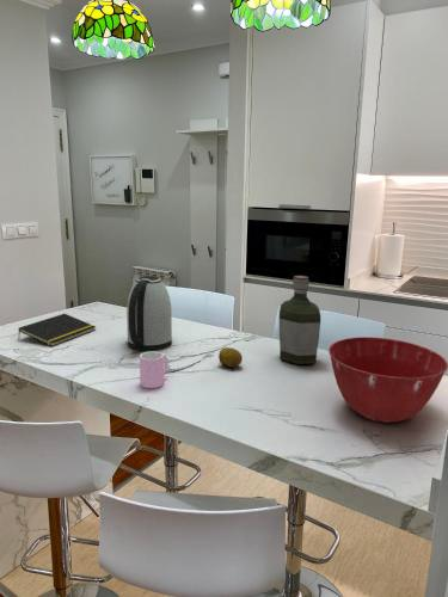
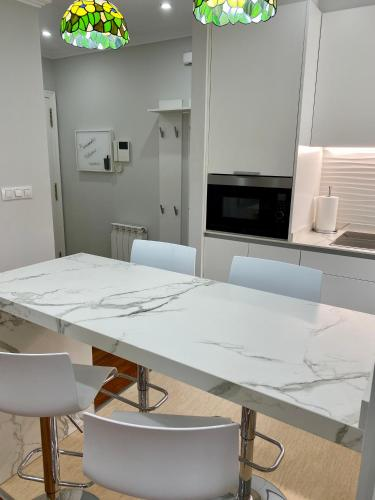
- cup [139,351,168,389]
- fruit [217,346,244,368]
- mixing bowl [327,336,448,424]
- kettle [125,275,173,352]
- bottle [278,275,323,365]
- notepad [17,313,97,347]
